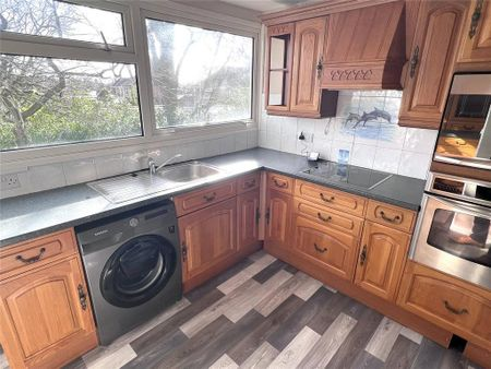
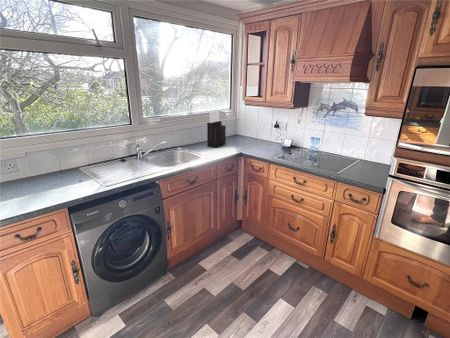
+ knife block [206,109,227,148]
